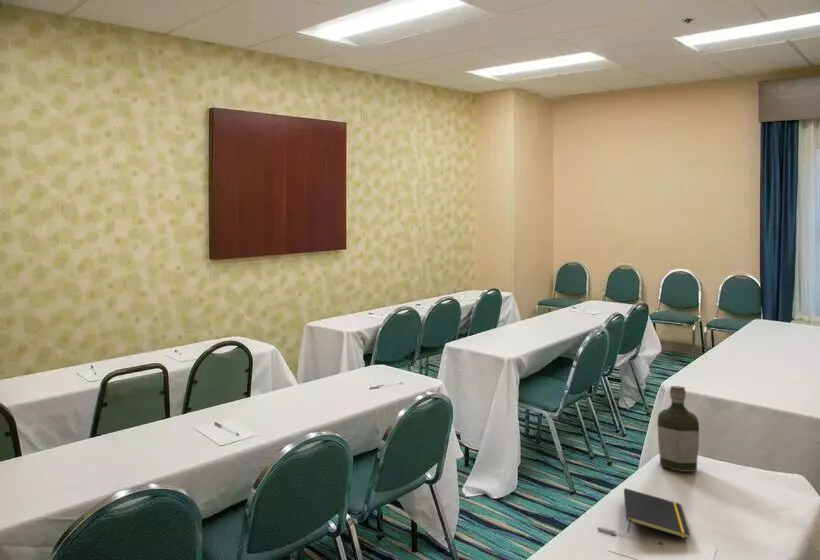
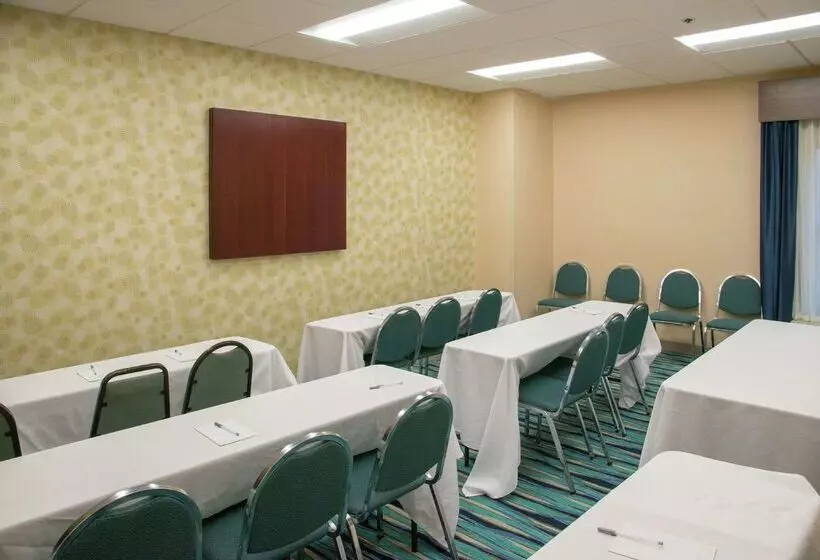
- bottle [656,385,700,473]
- notepad [623,487,691,540]
